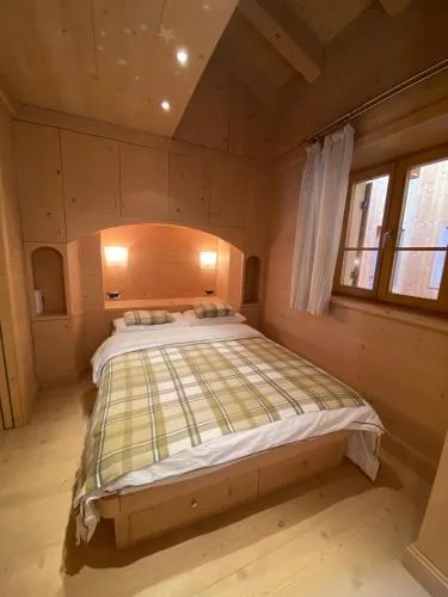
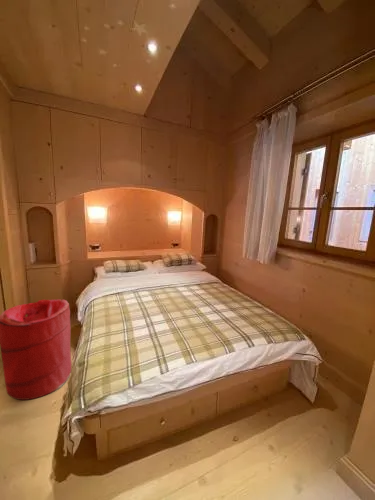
+ laundry hamper [0,298,72,401]
